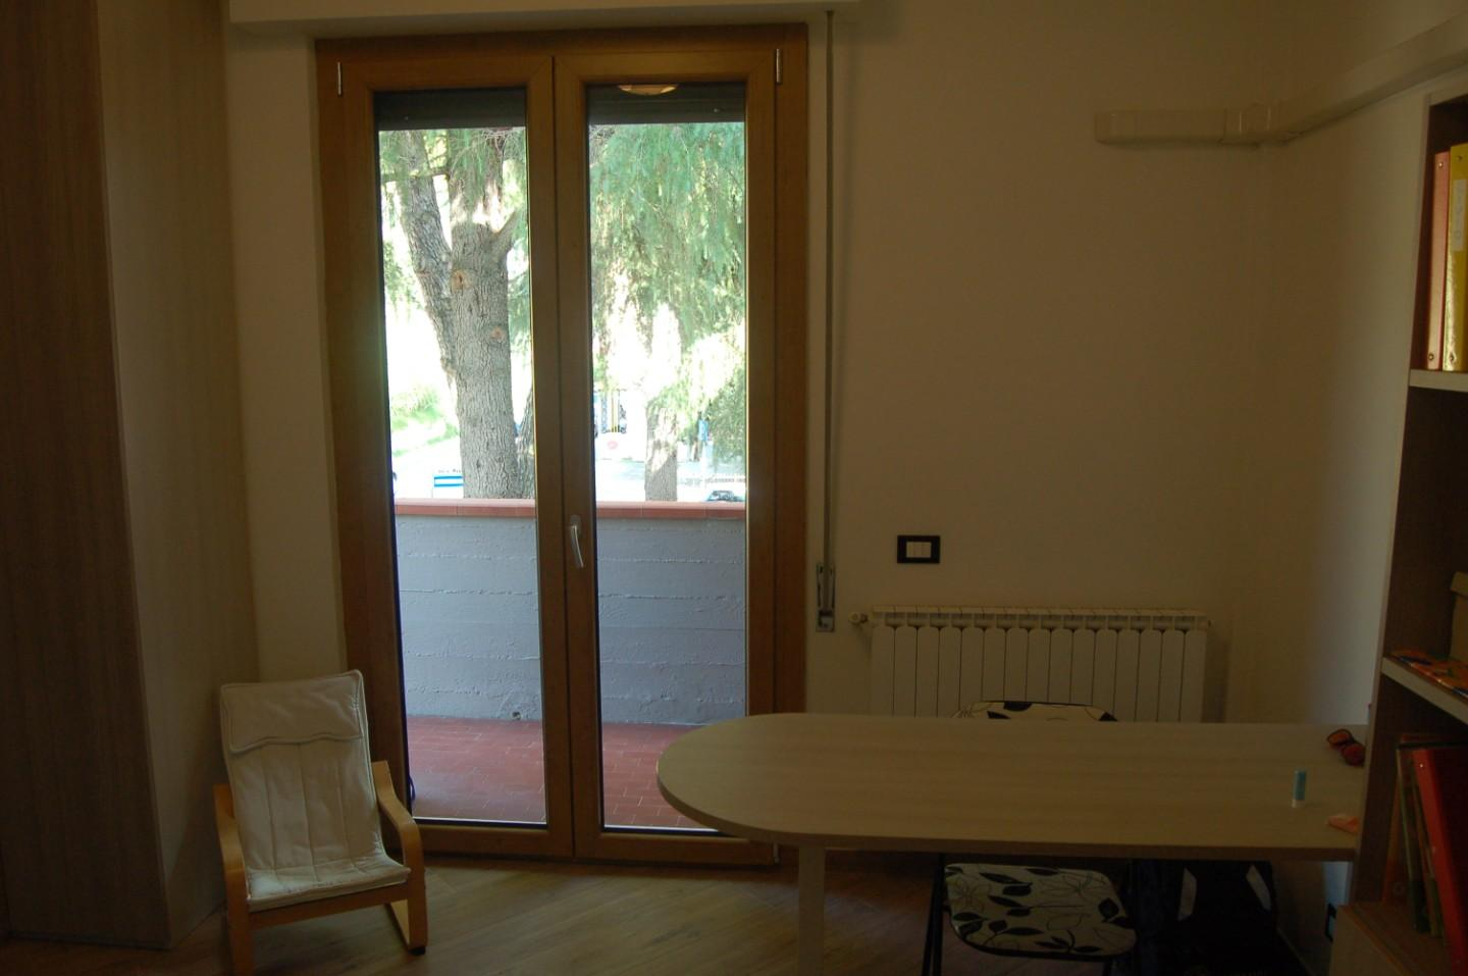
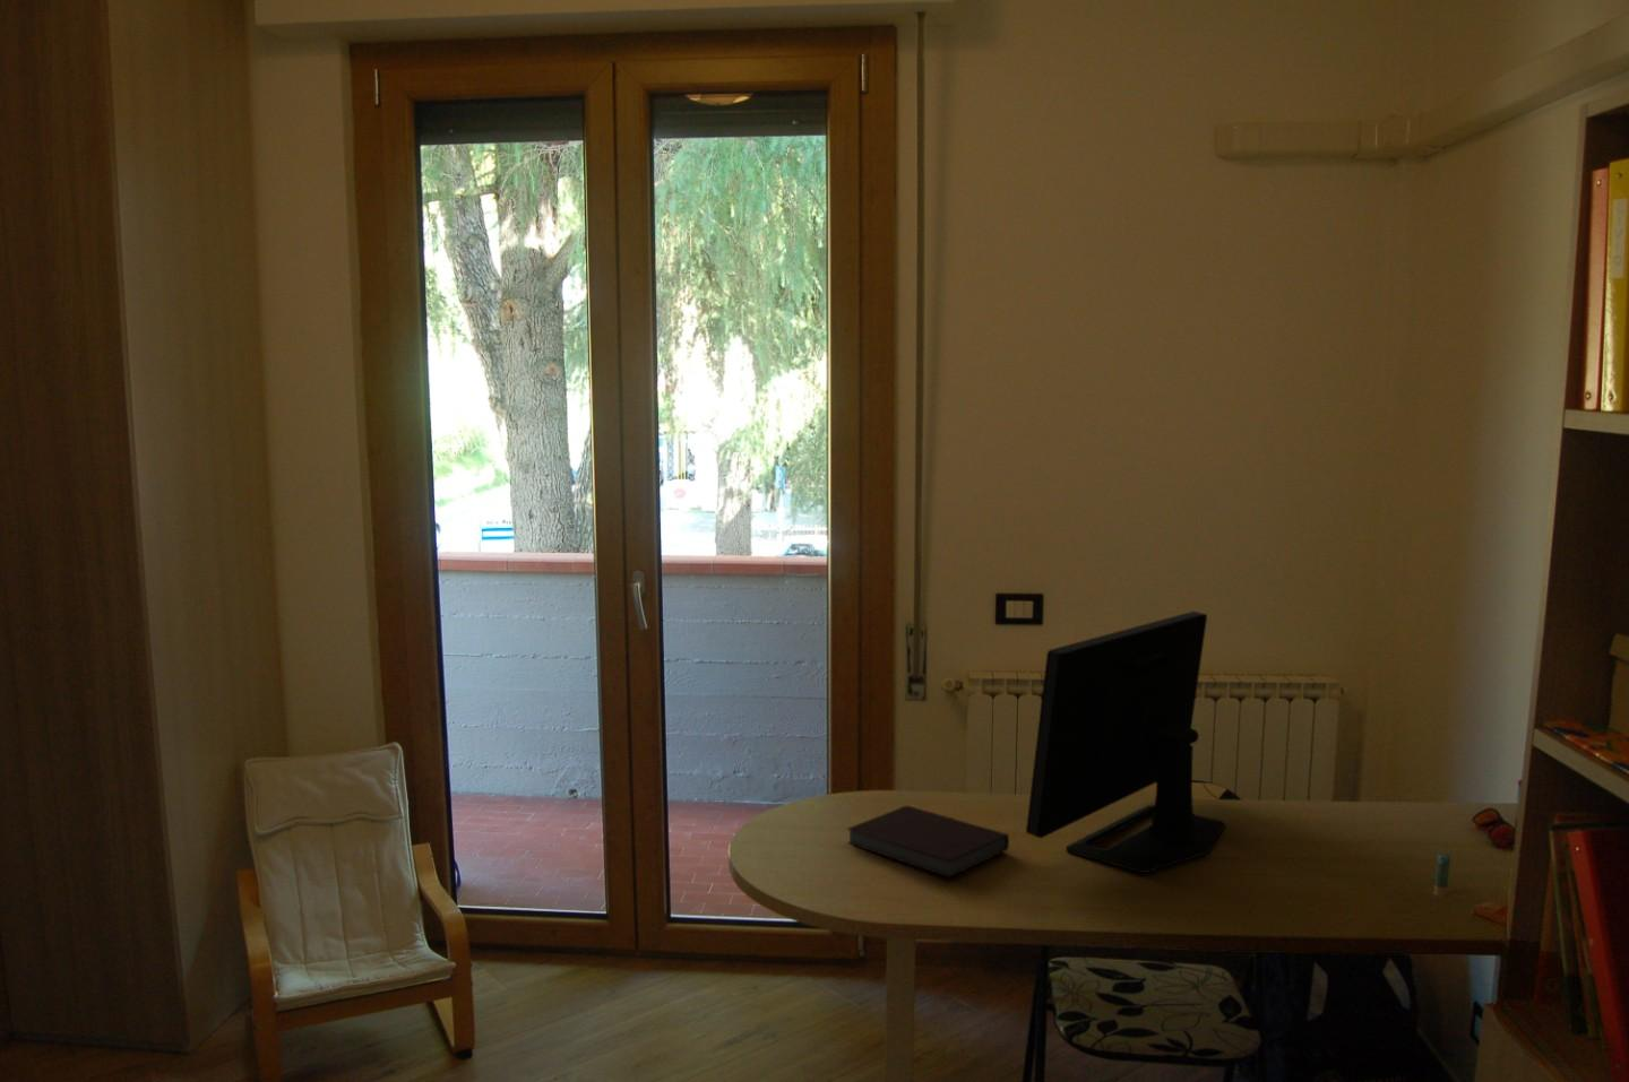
+ monitor [1025,611,1227,874]
+ notebook [845,804,1010,878]
